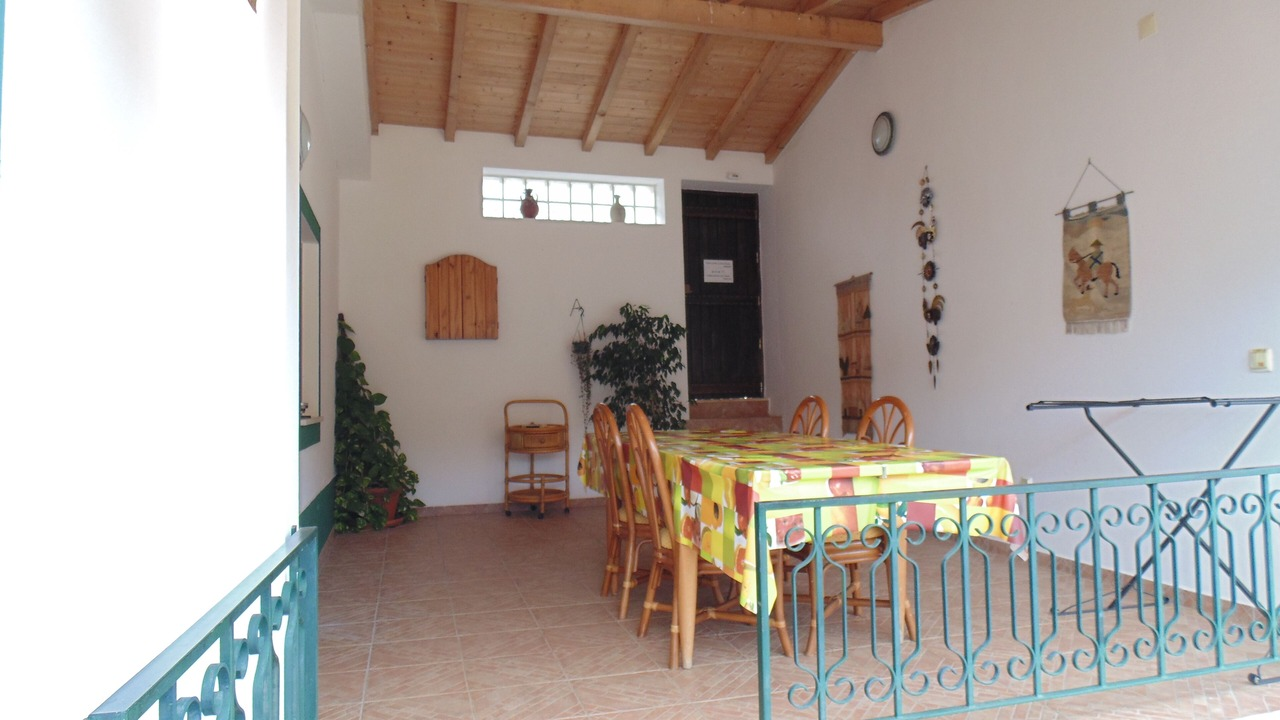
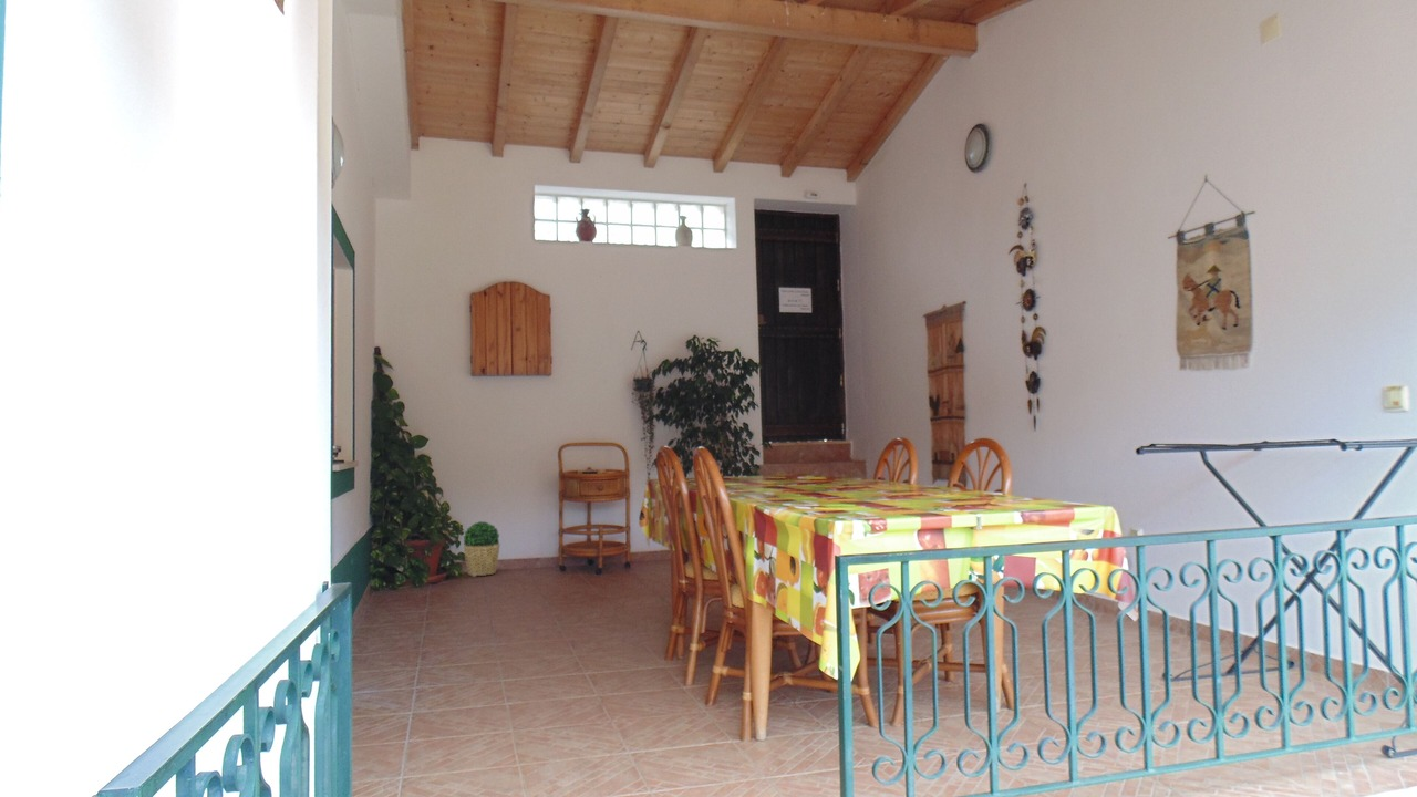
+ potted plant [463,520,501,578]
